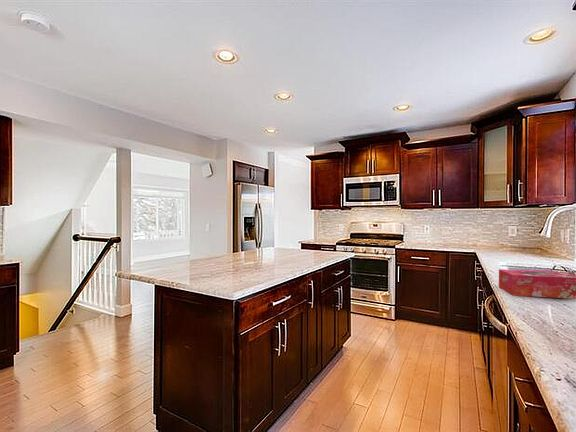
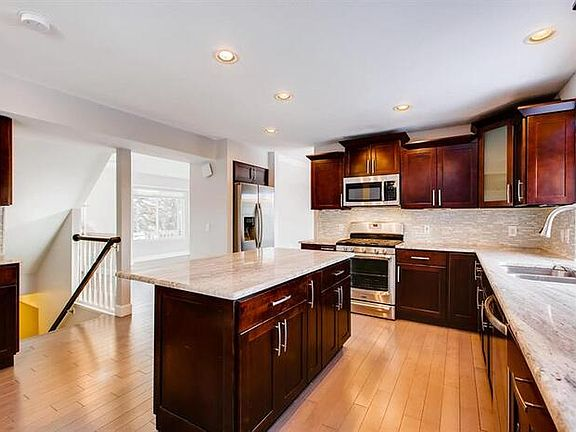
- tissue box [498,268,576,300]
